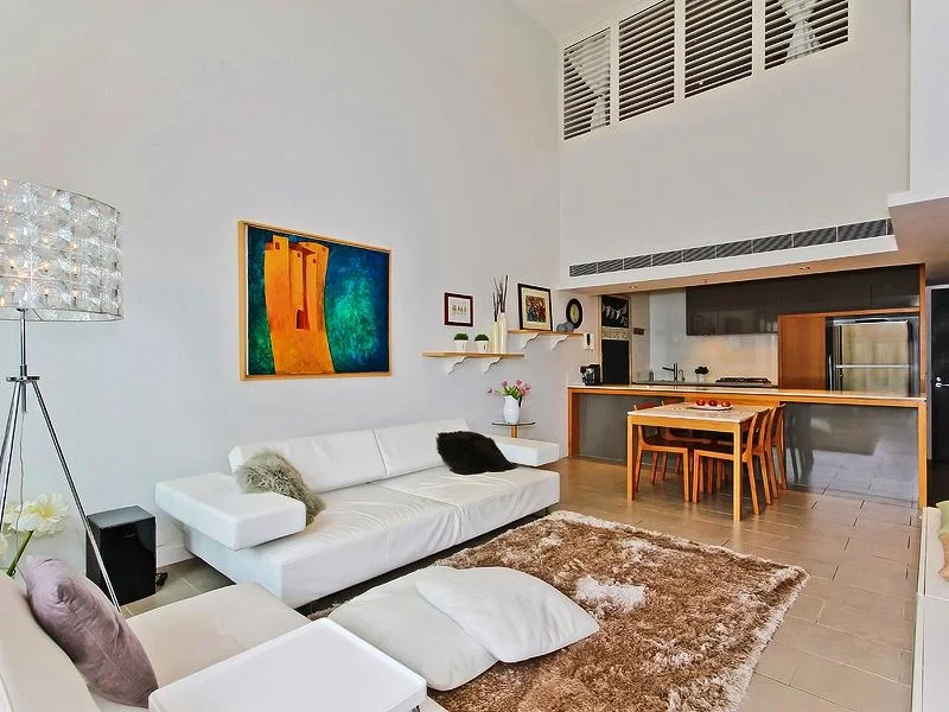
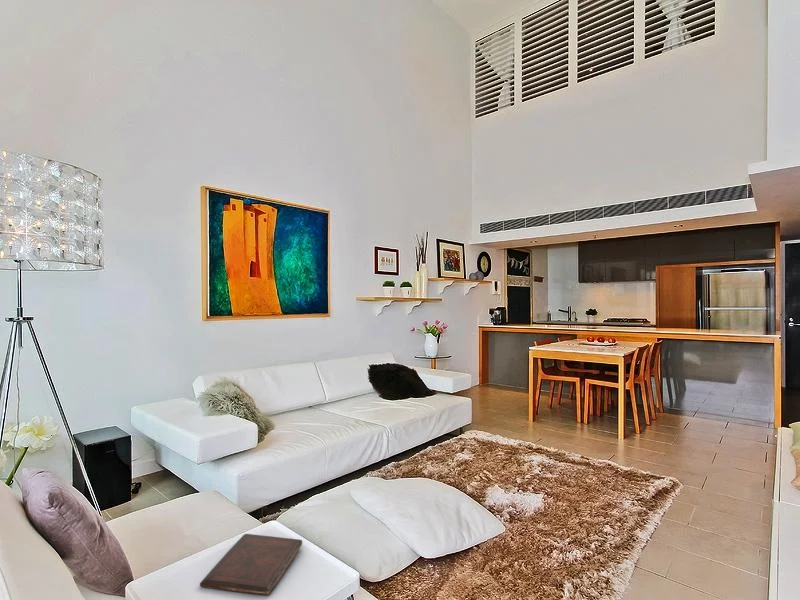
+ book [199,533,303,596]
